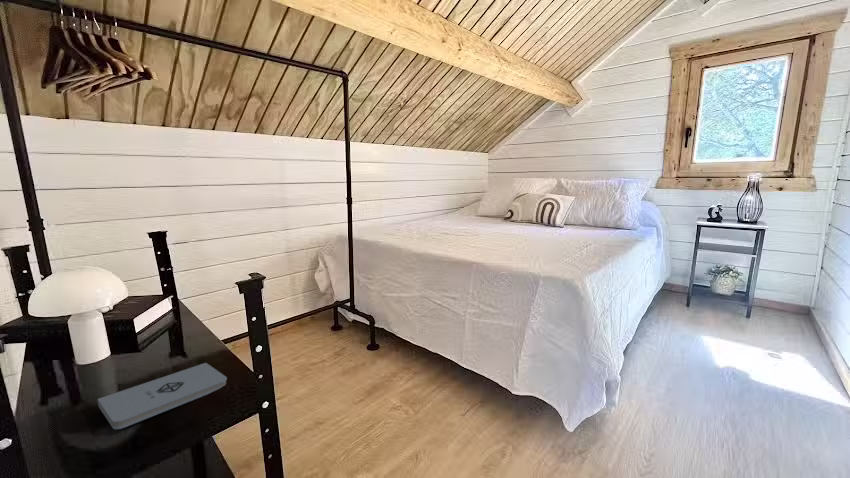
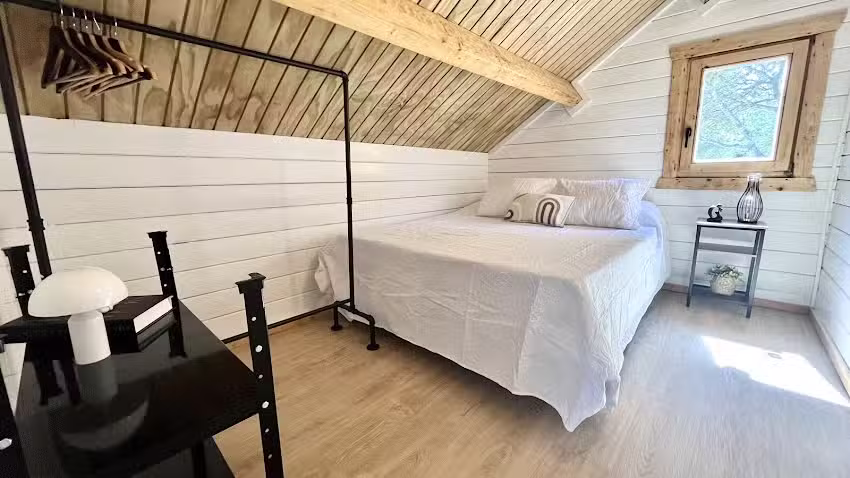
- notepad [97,362,228,430]
